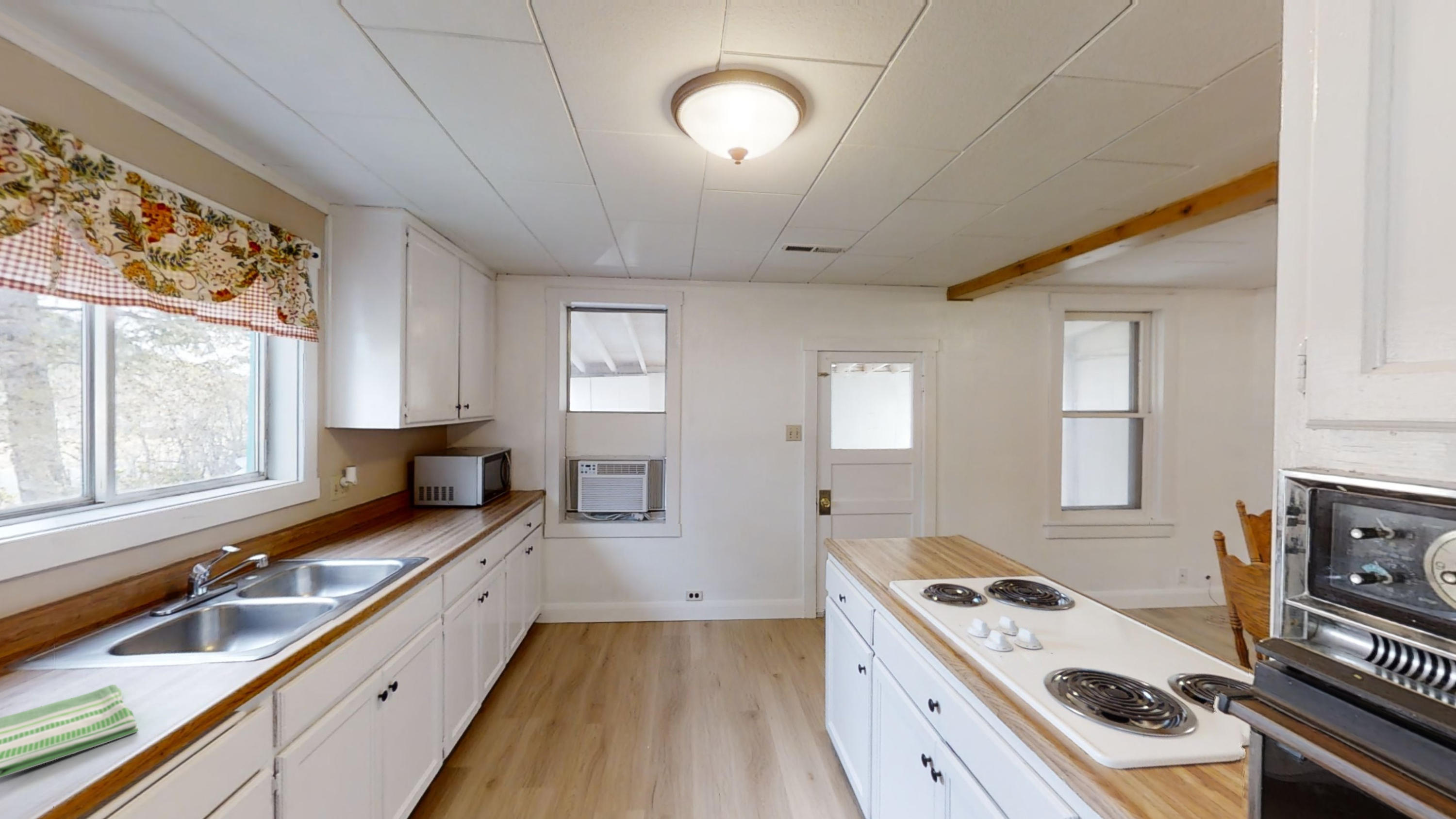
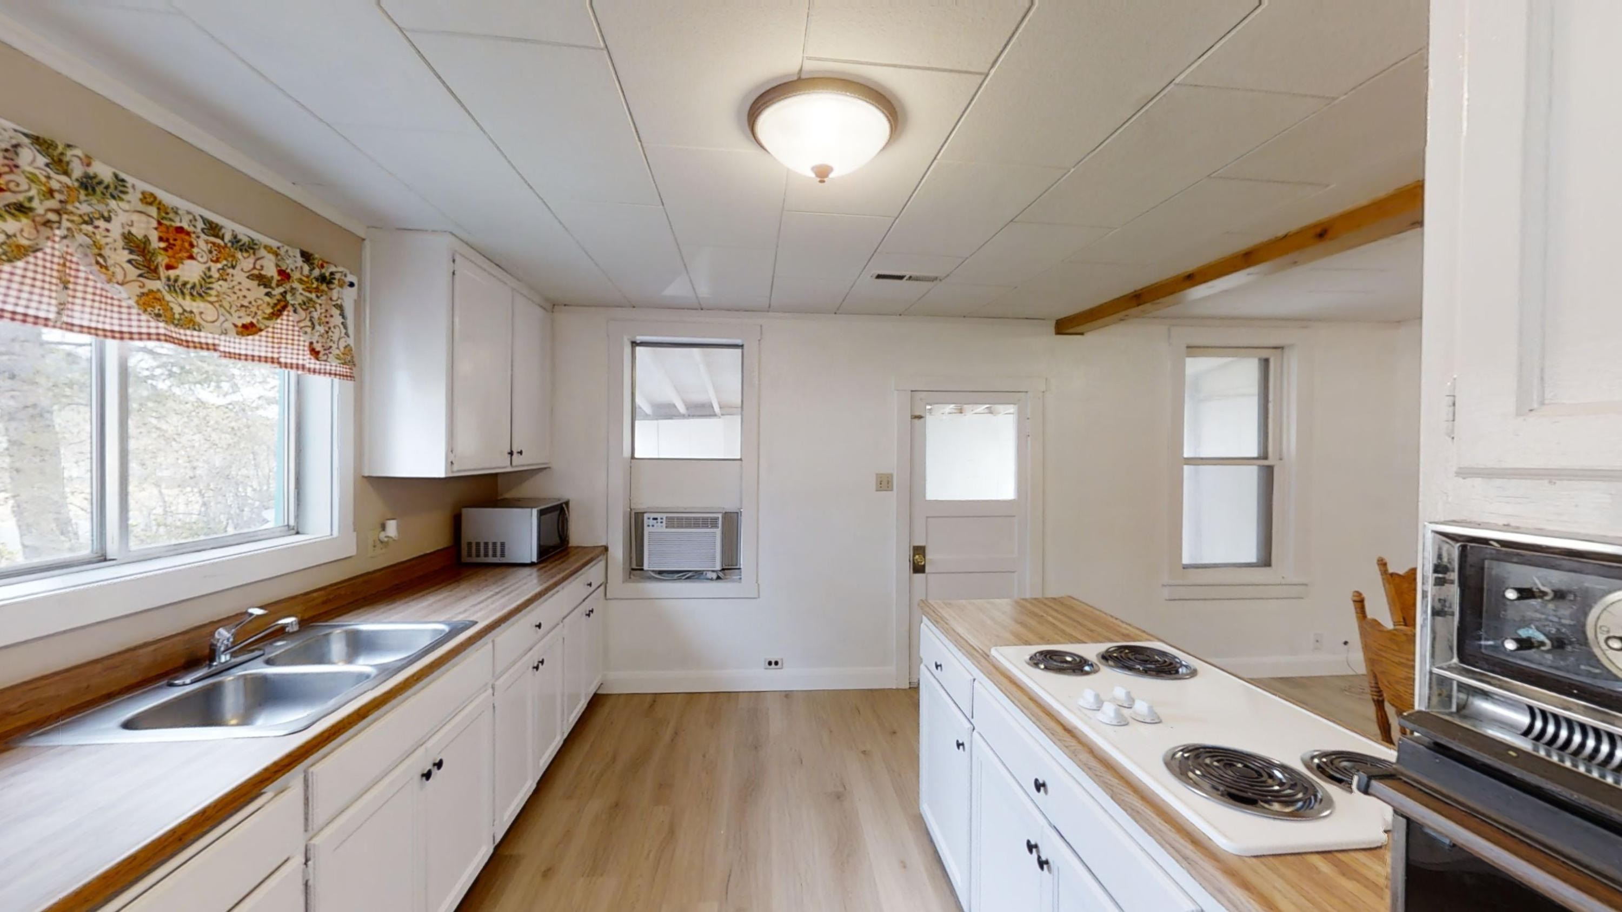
- dish towel [0,684,139,778]
